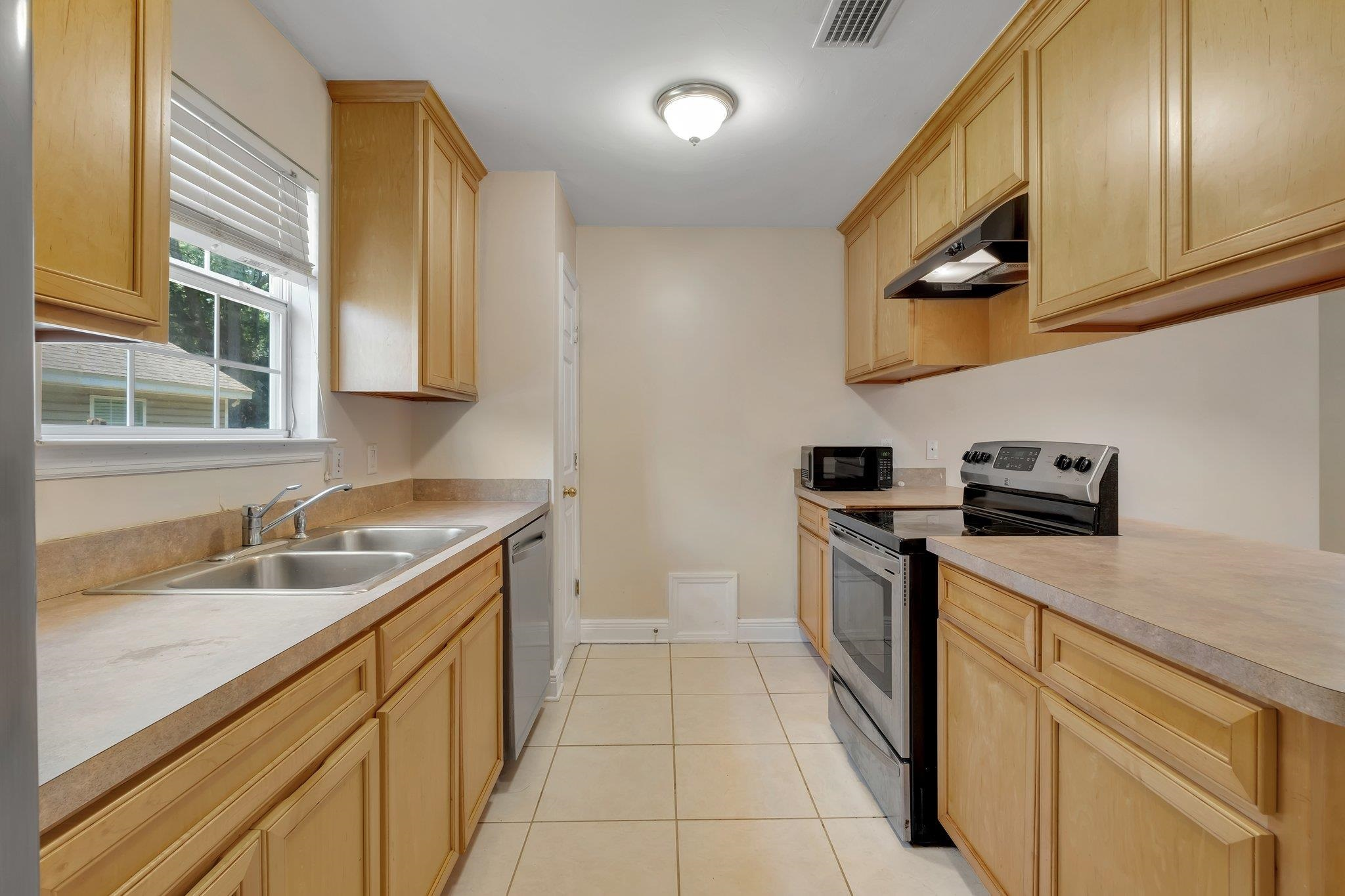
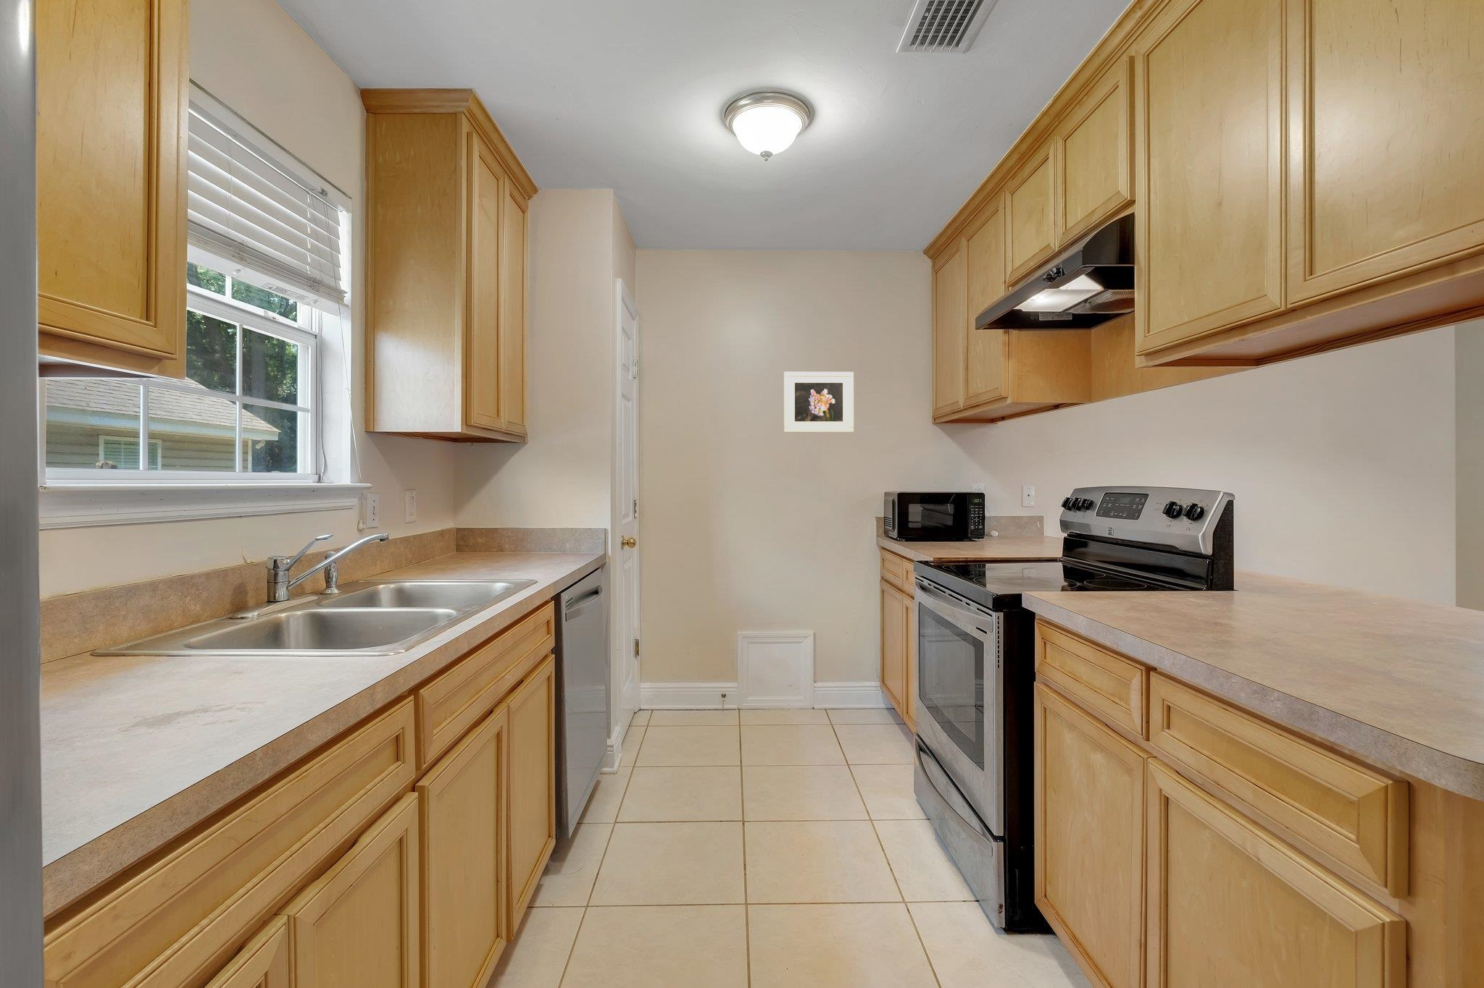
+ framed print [783,372,854,433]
